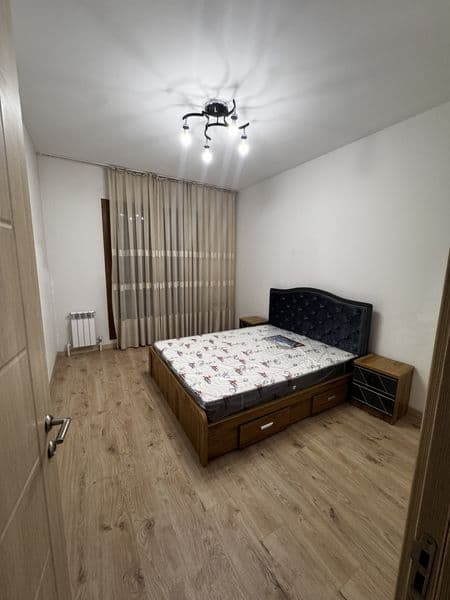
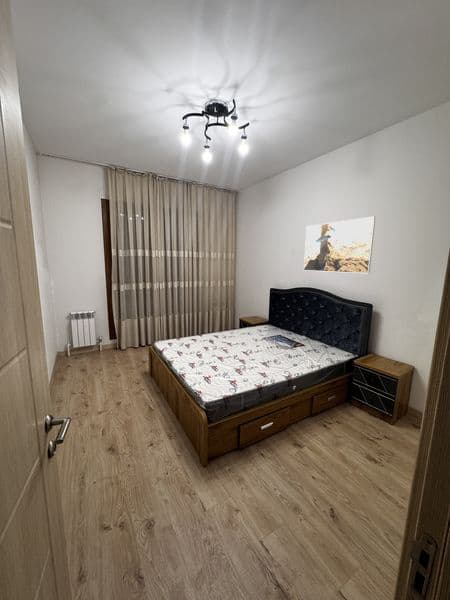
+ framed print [303,215,377,274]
